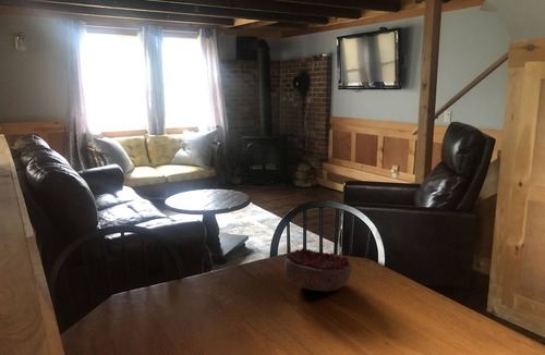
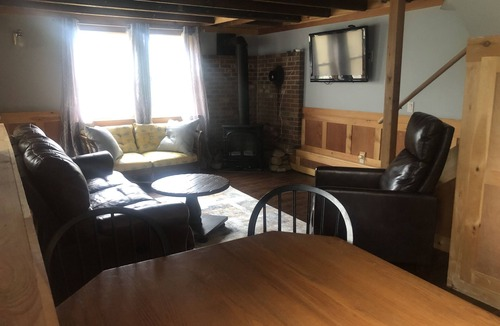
- decorative bowl [283,247,353,293]
